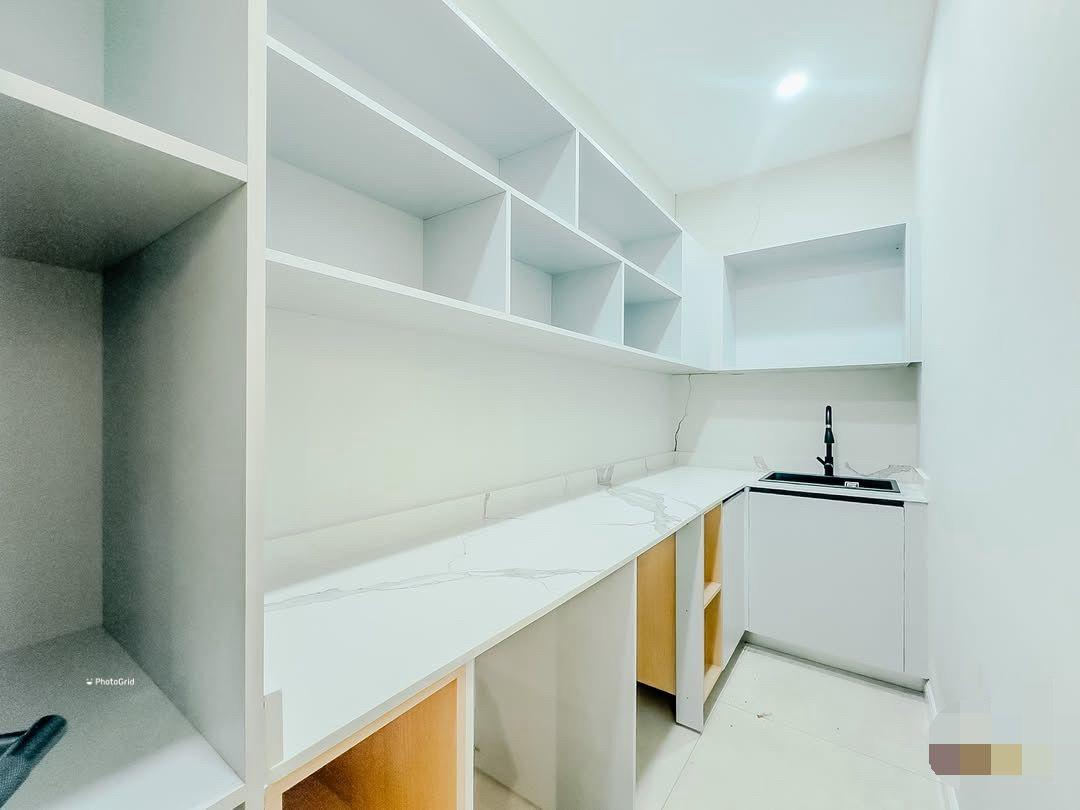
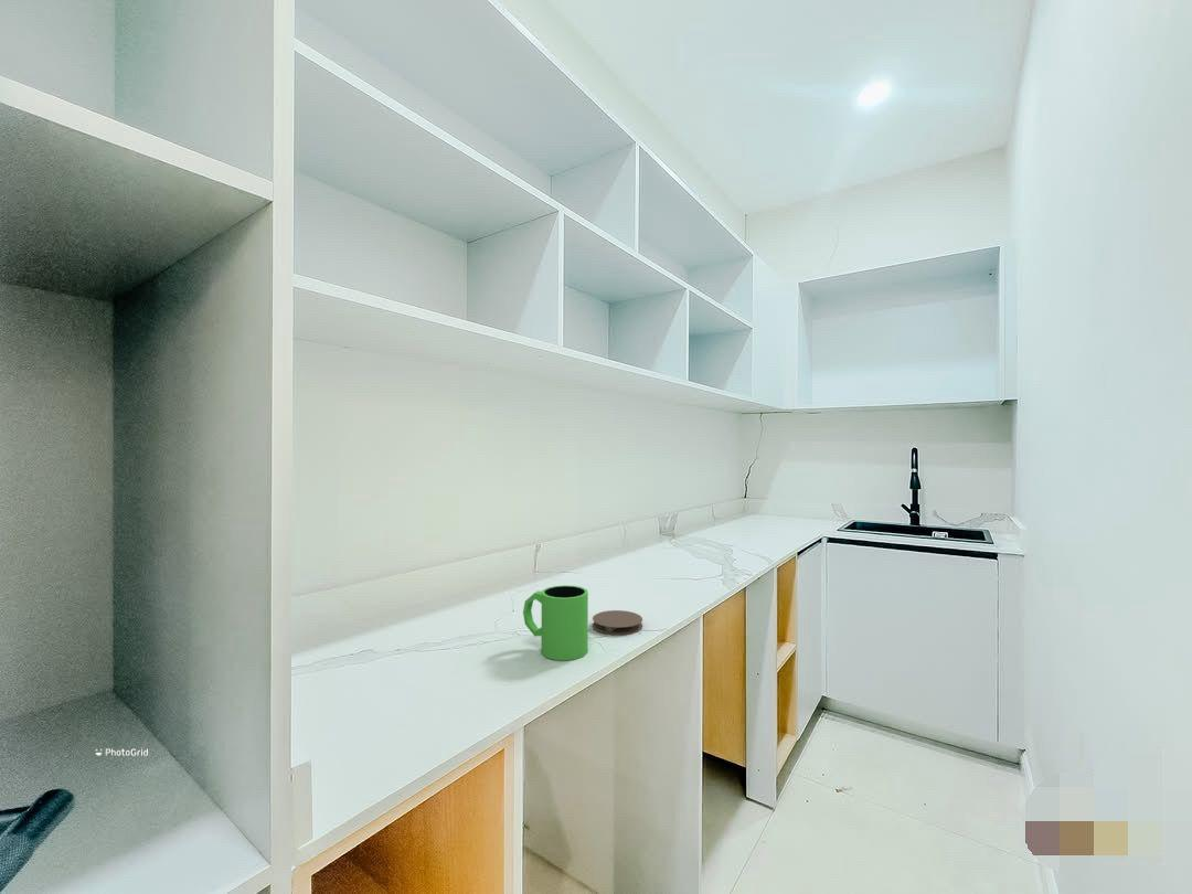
+ mug [522,584,589,661]
+ coaster [592,609,643,636]
